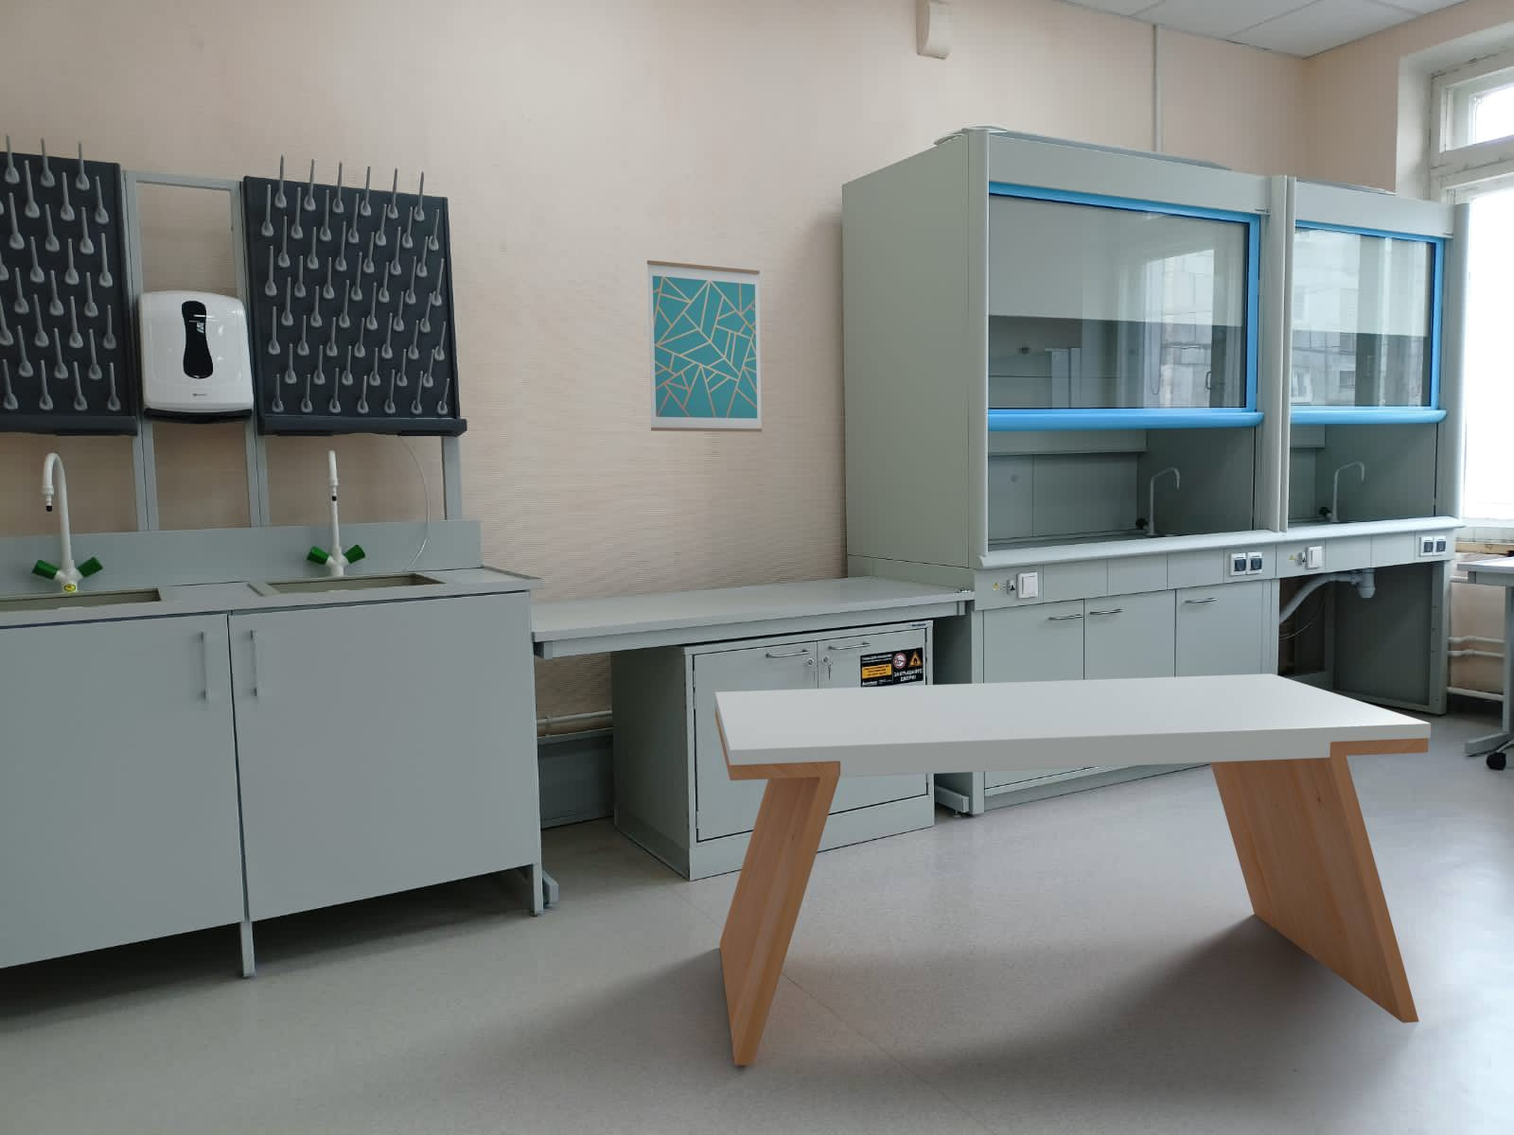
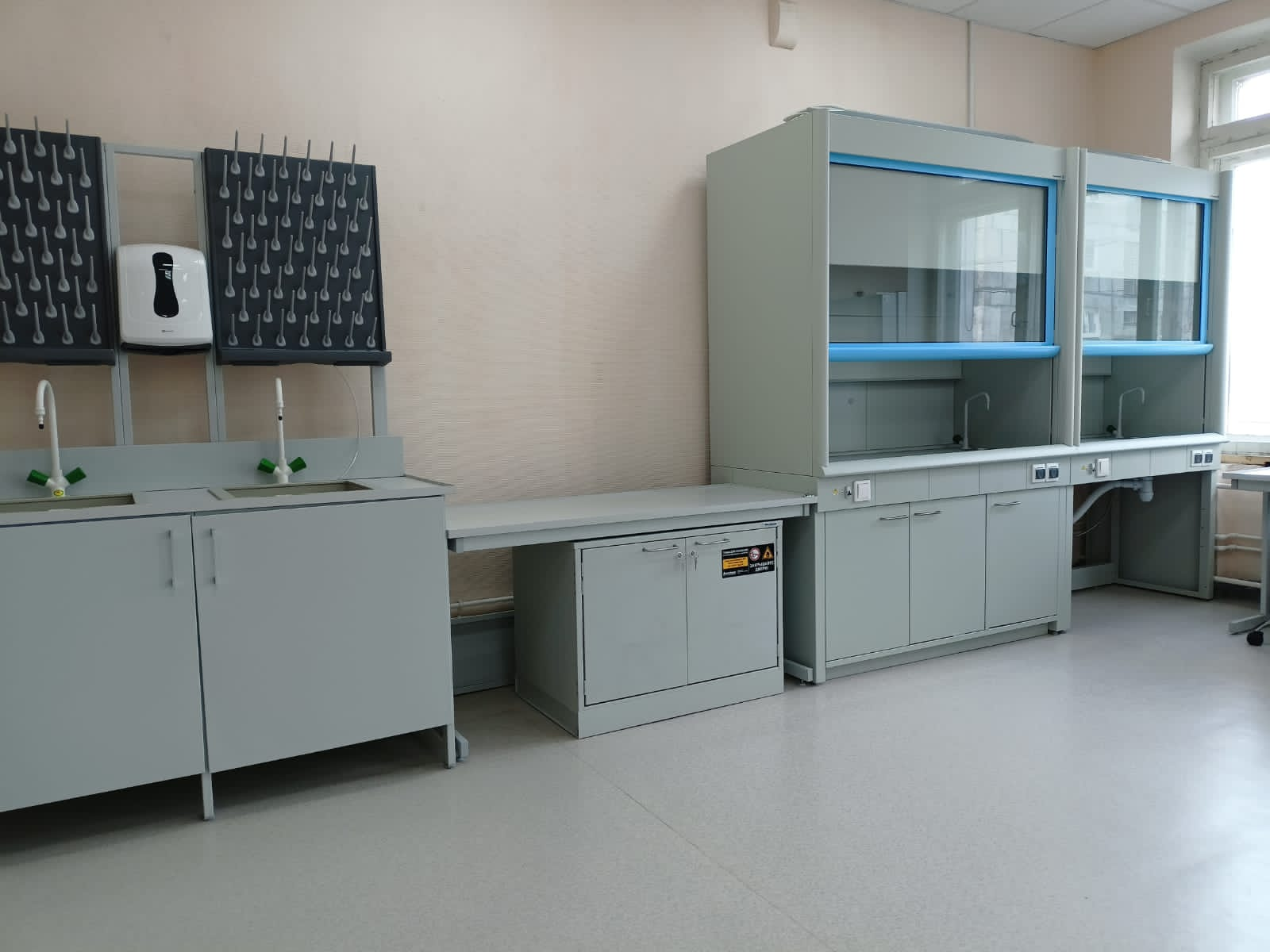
- dining table [713,672,1432,1067]
- wall art [646,259,763,433]
